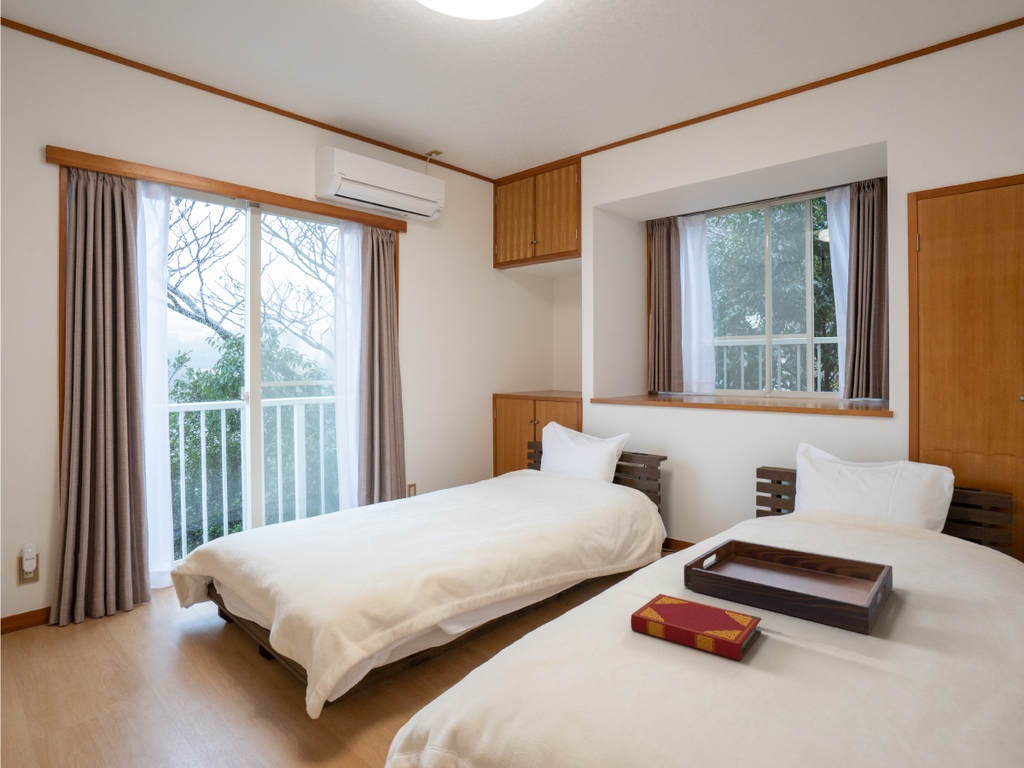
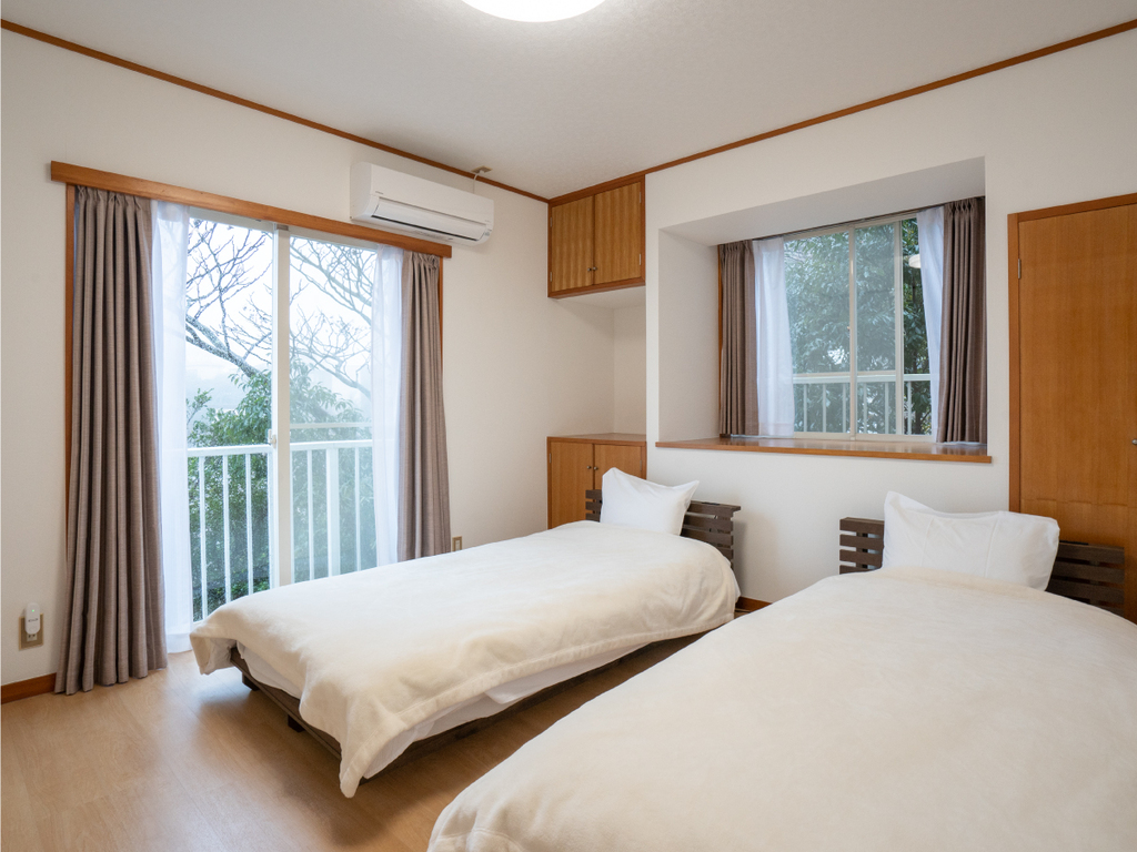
- hardback book [630,593,762,662]
- serving tray [683,538,894,635]
